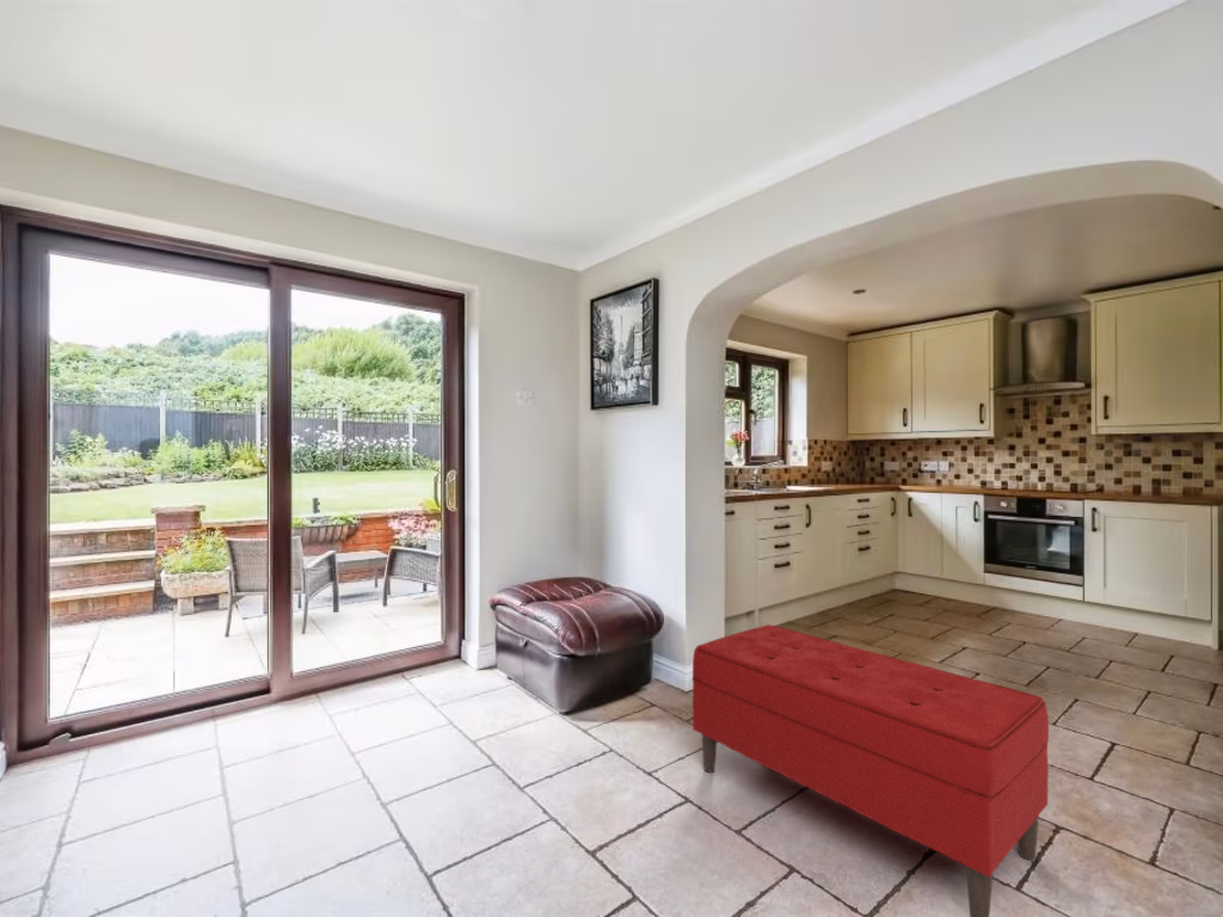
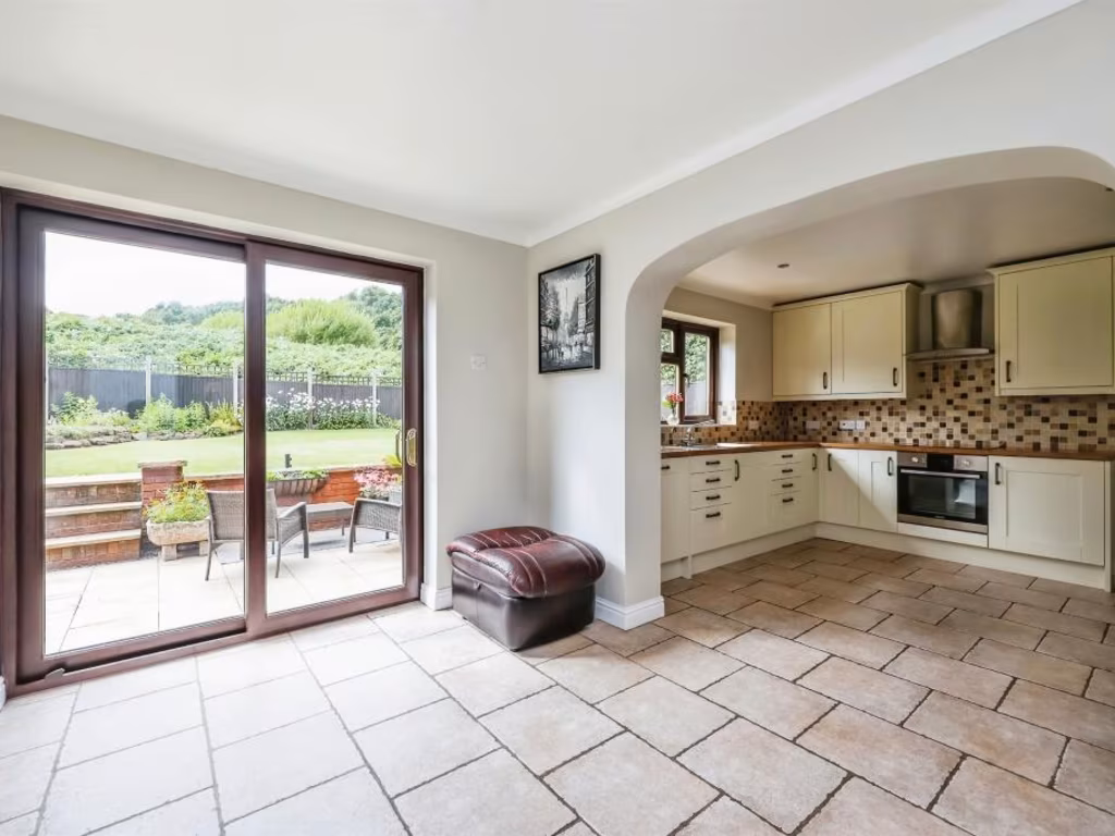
- bench [692,623,1050,917]
